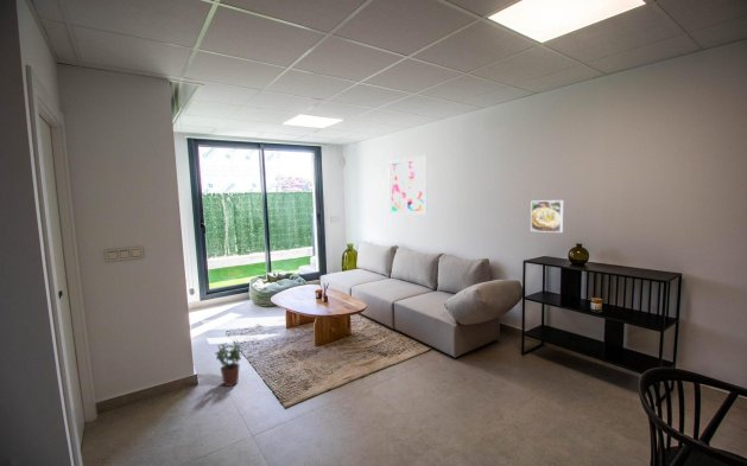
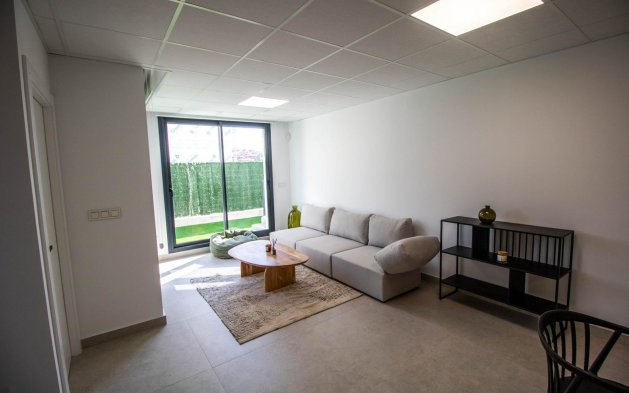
- wall art [387,155,429,215]
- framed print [530,199,564,234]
- potted plant [214,343,245,388]
